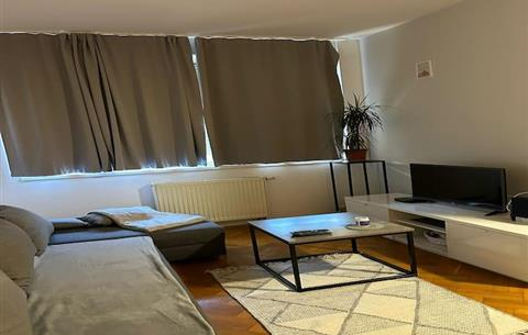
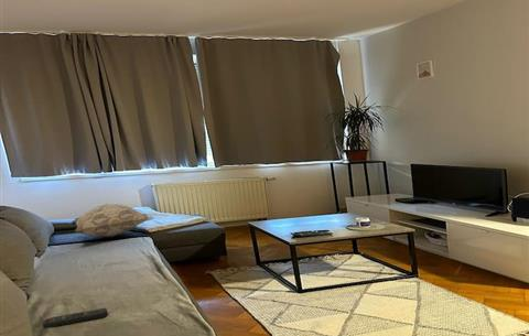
+ decorative pillow [71,203,149,238]
+ remote control [42,307,108,329]
